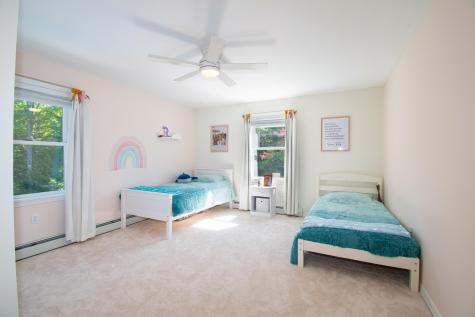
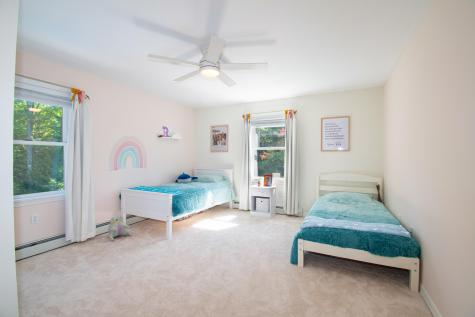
+ plush toy [107,215,133,242]
